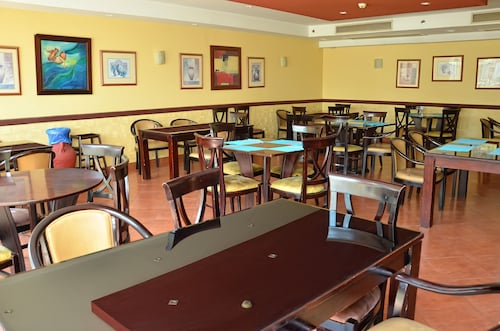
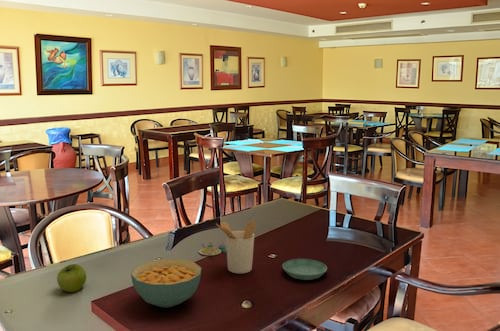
+ saucer [282,258,328,281]
+ utensil holder [216,220,257,274]
+ salt and pepper shaker set [198,239,227,257]
+ cereal bowl [130,258,202,309]
+ fruit [56,263,87,293]
